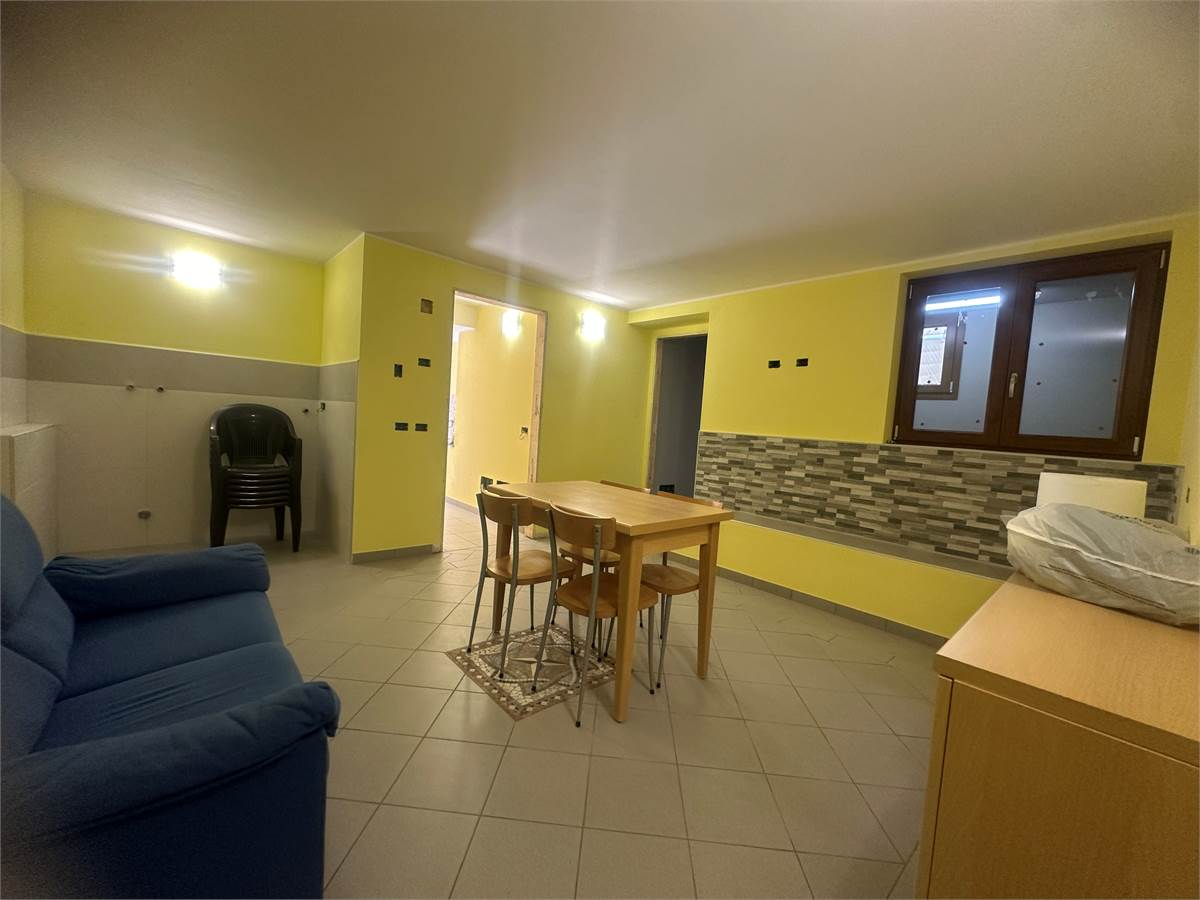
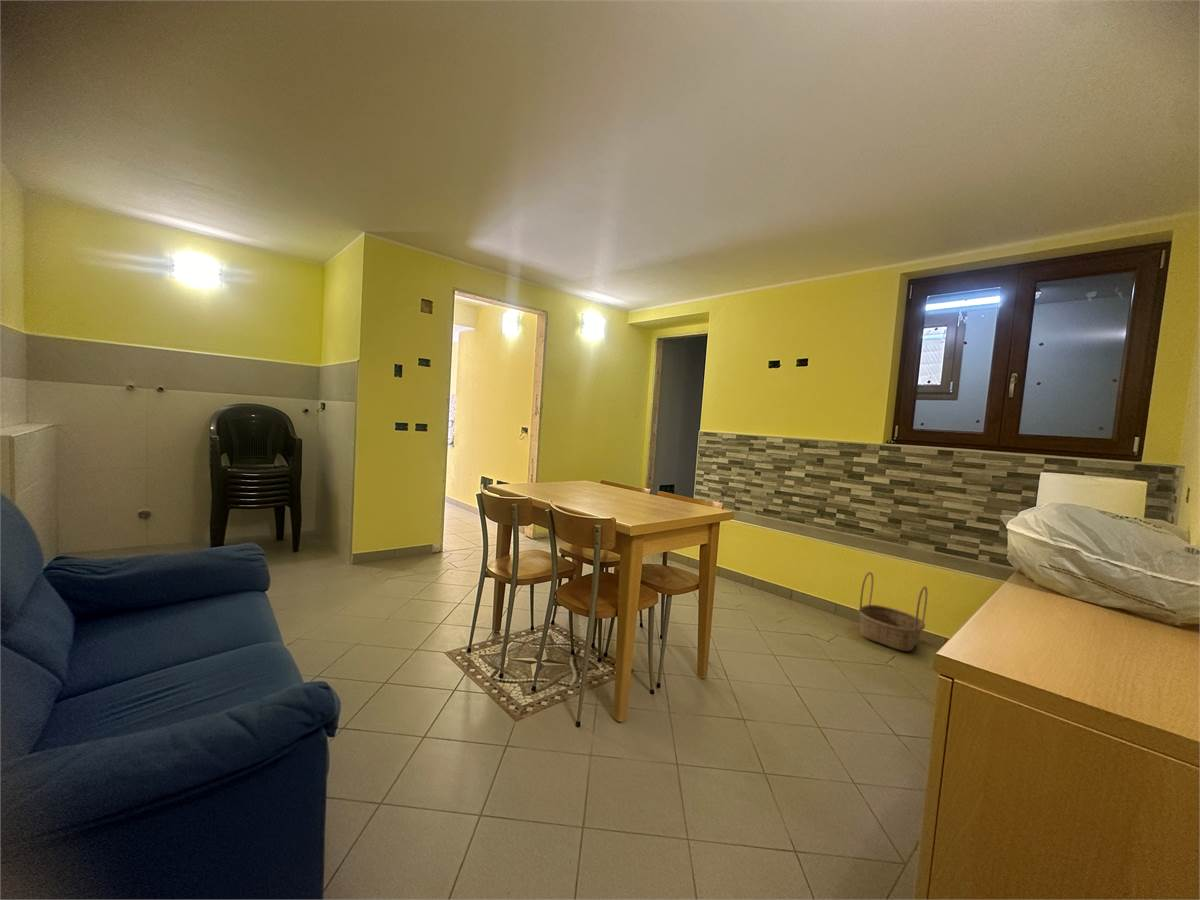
+ basket [857,571,928,652]
